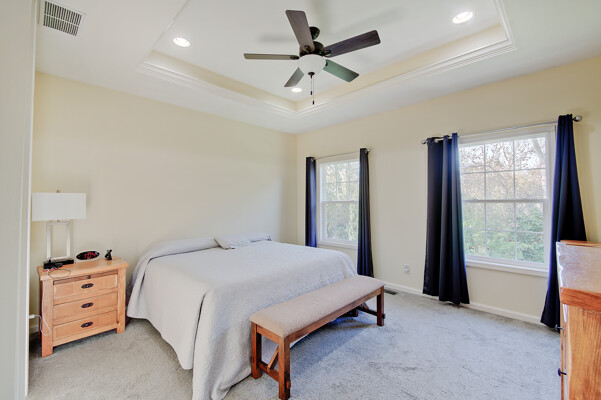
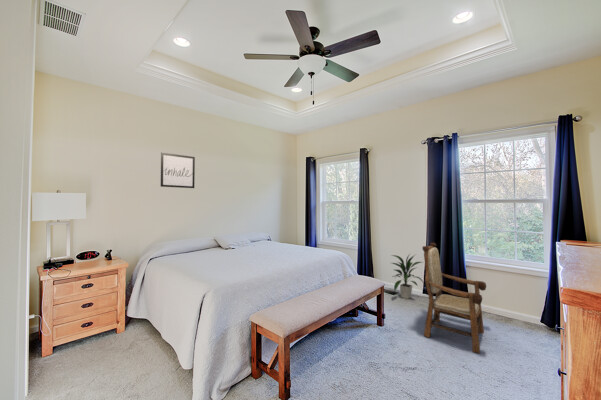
+ armchair [421,242,487,354]
+ wall art [160,151,196,189]
+ indoor plant [391,253,425,300]
